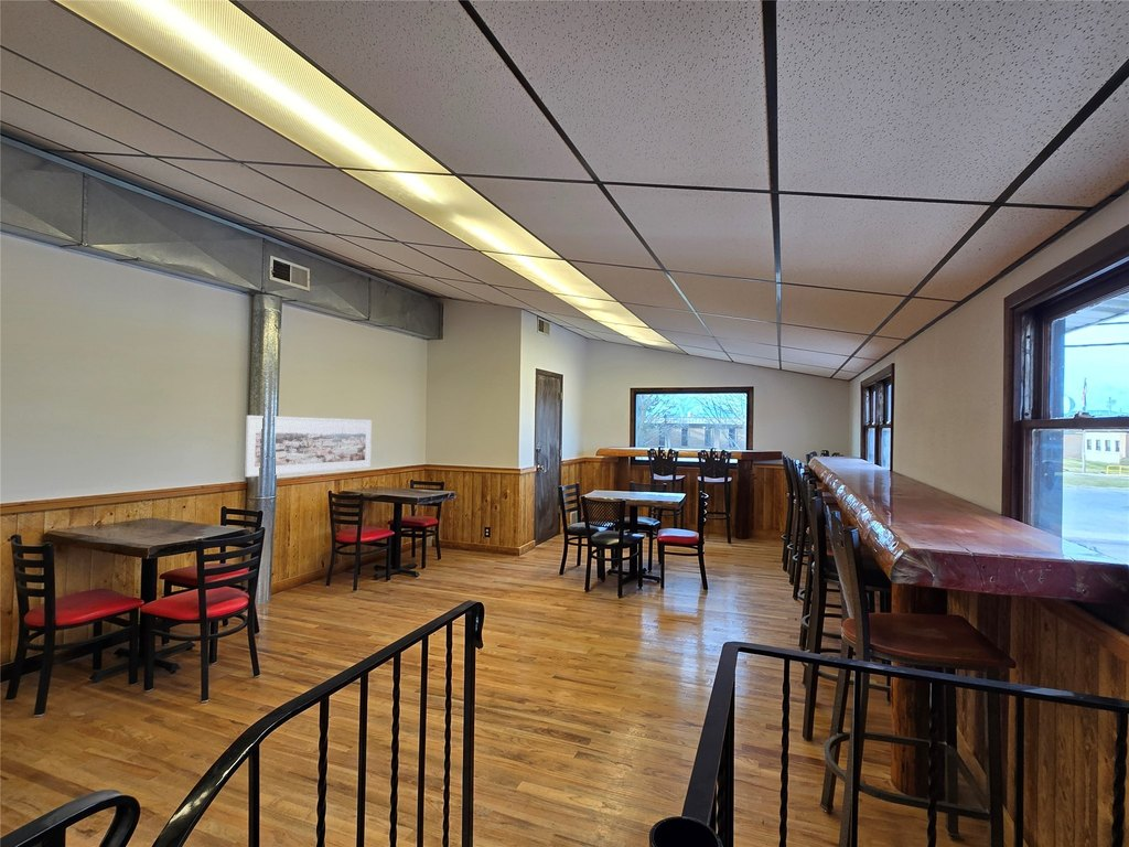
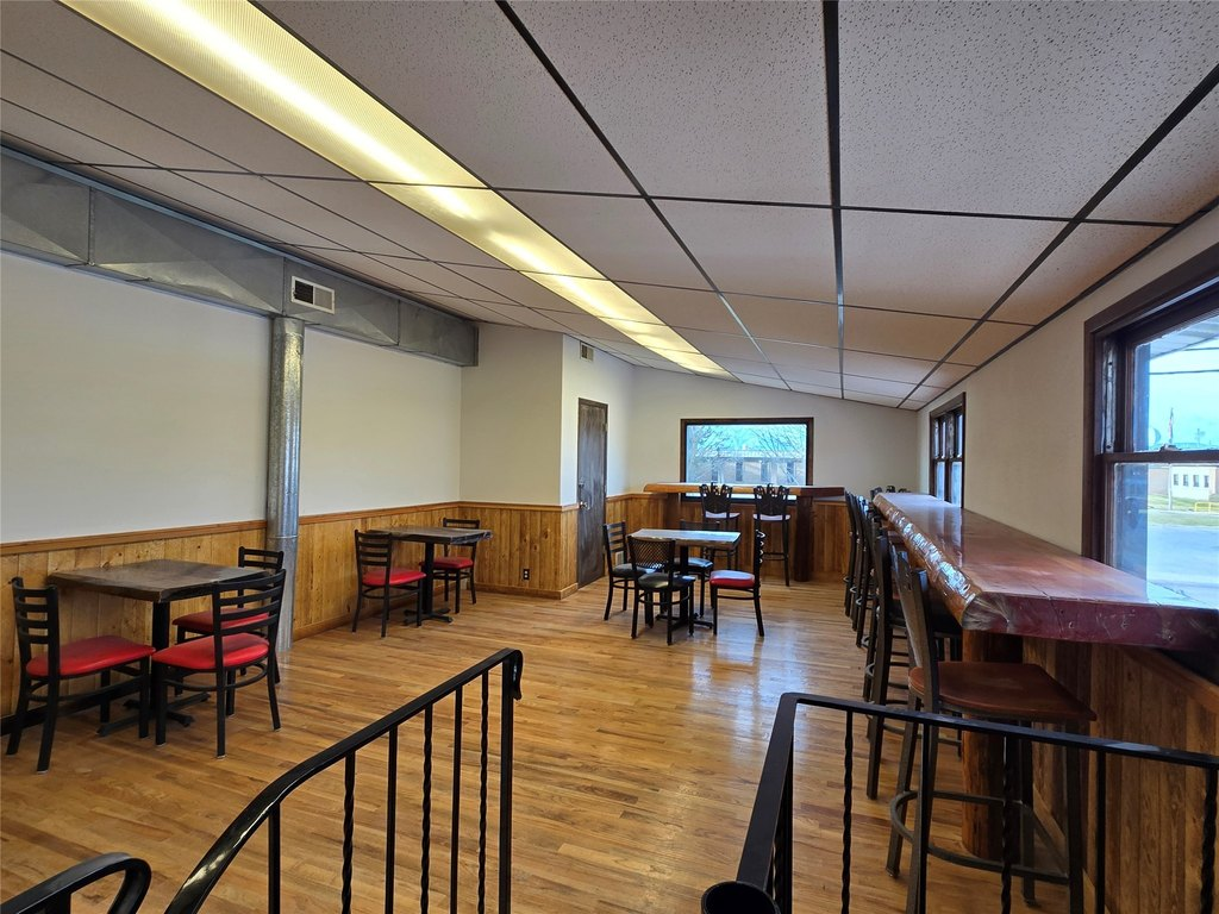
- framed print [244,415,373,478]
